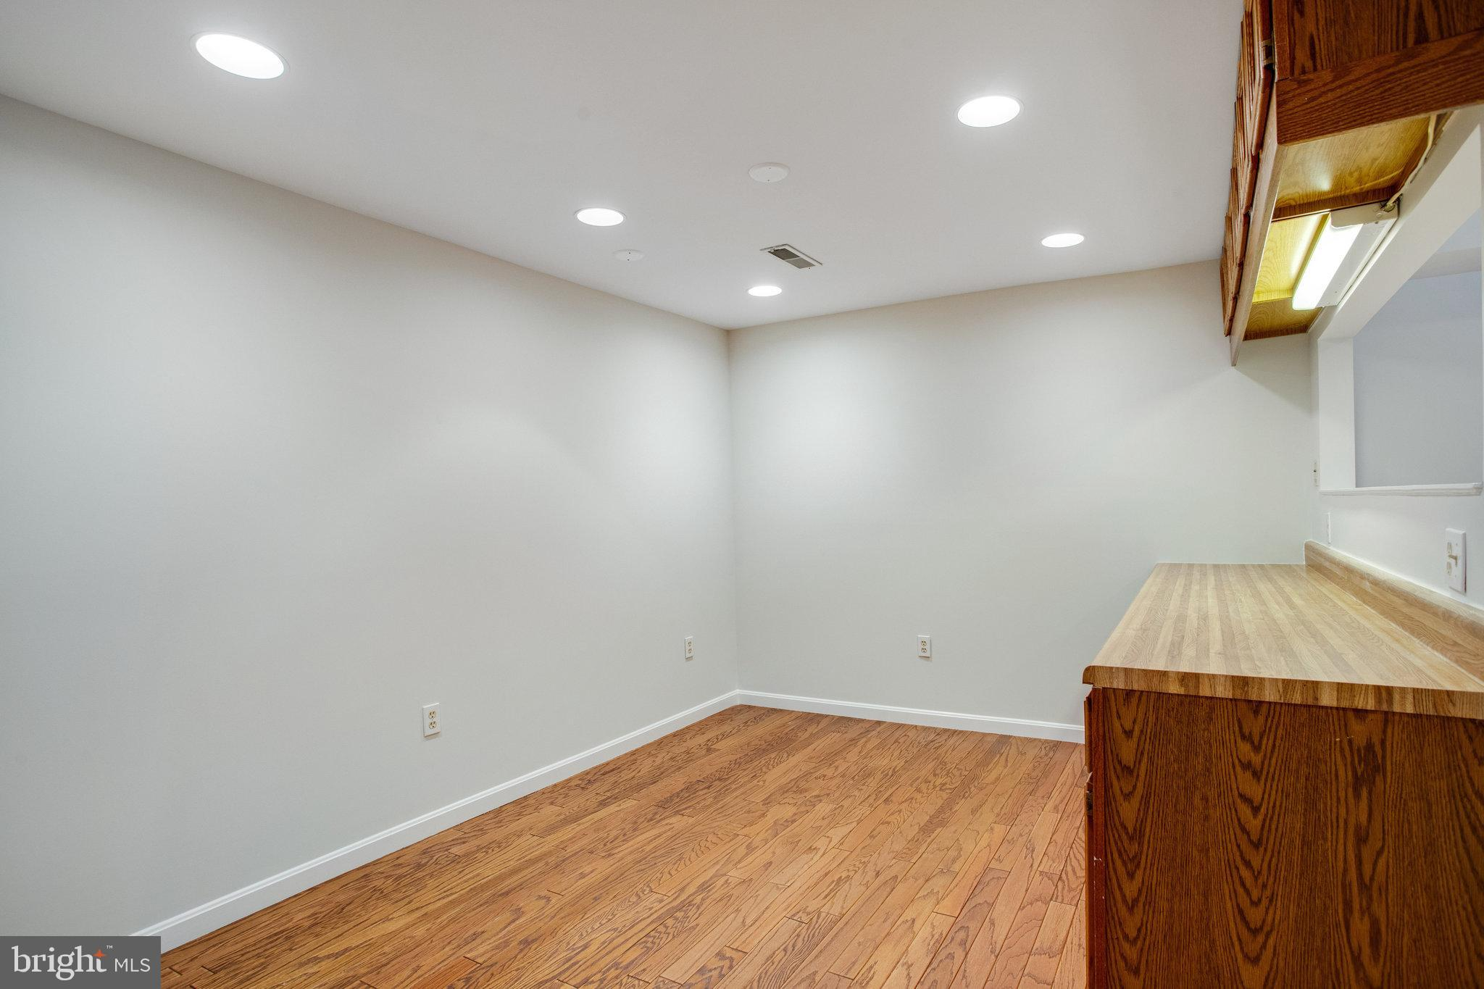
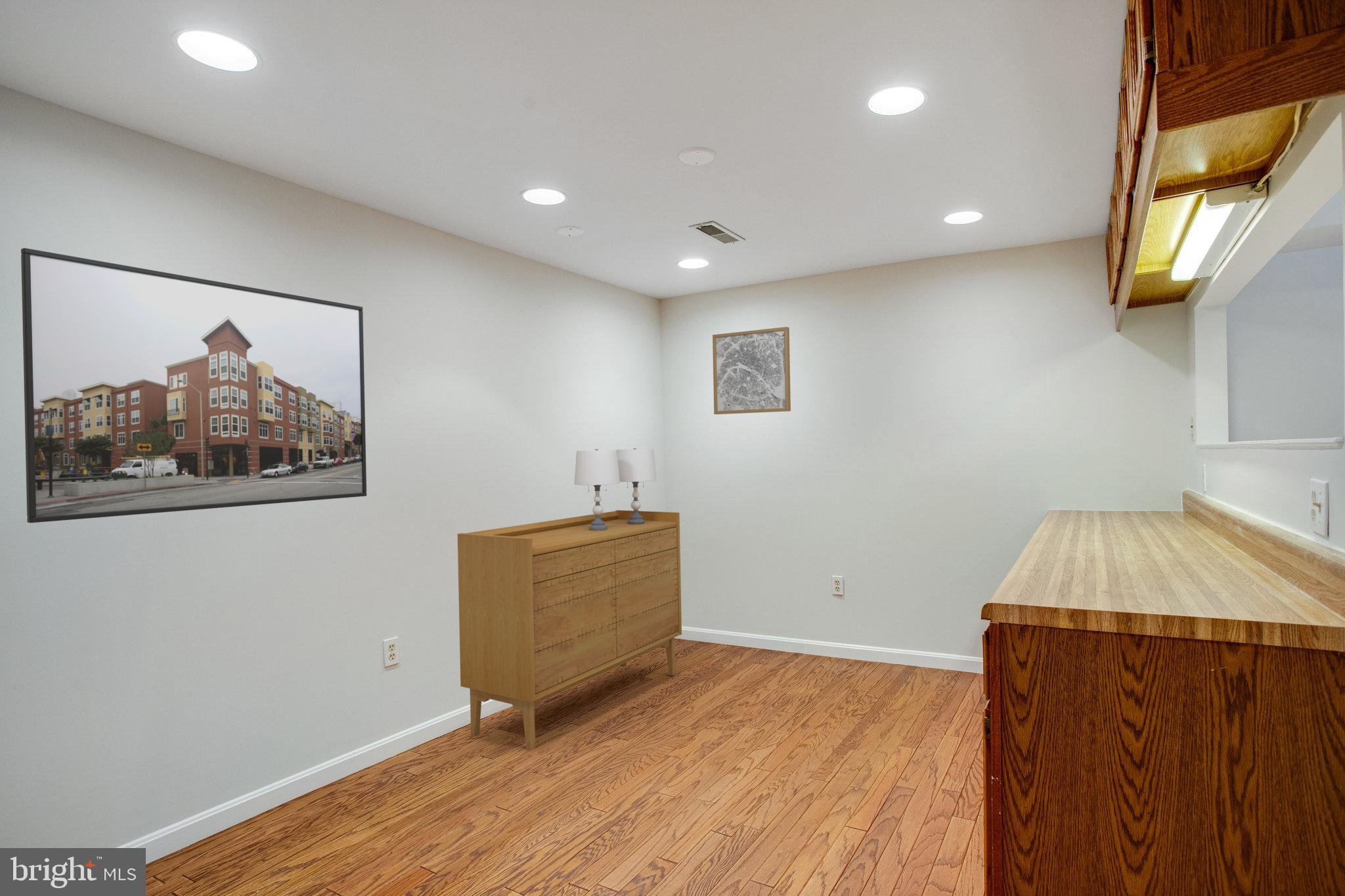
+ wall art [712,326,791,415]
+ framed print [20,247,367,524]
+ table lamp [574,448,657,530]
+ sideboard [457,509,682,751]
